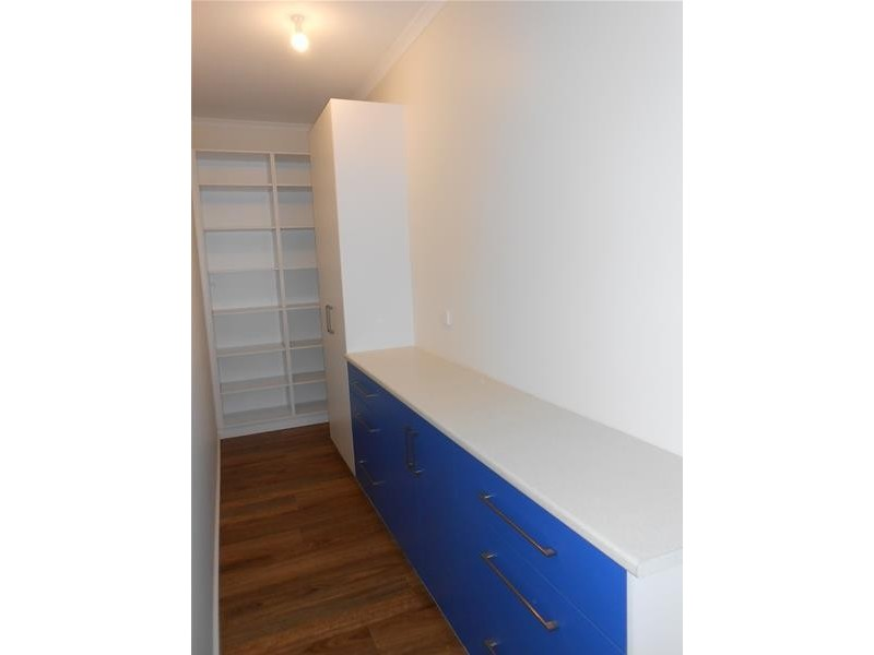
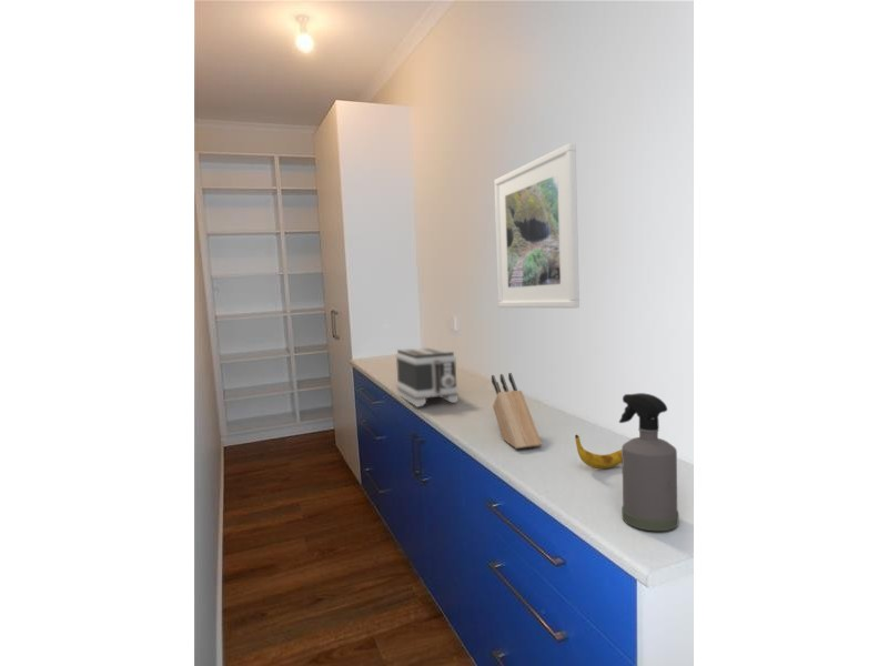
+ spray bottle [618,392,679,532]
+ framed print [493,142,581,309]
+ banana [574,434,623,470]
+ toaster [395,346,460,408]
+ knife block [491,372,543,450]
